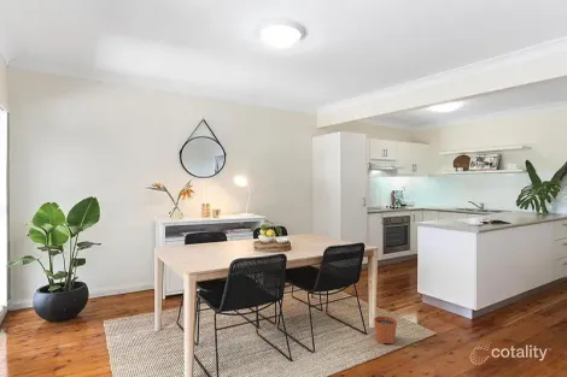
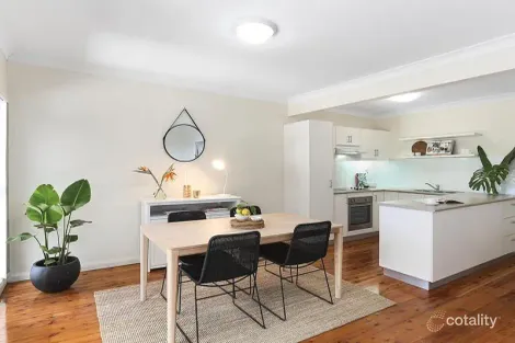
- plant pot [373,308,398,346]
